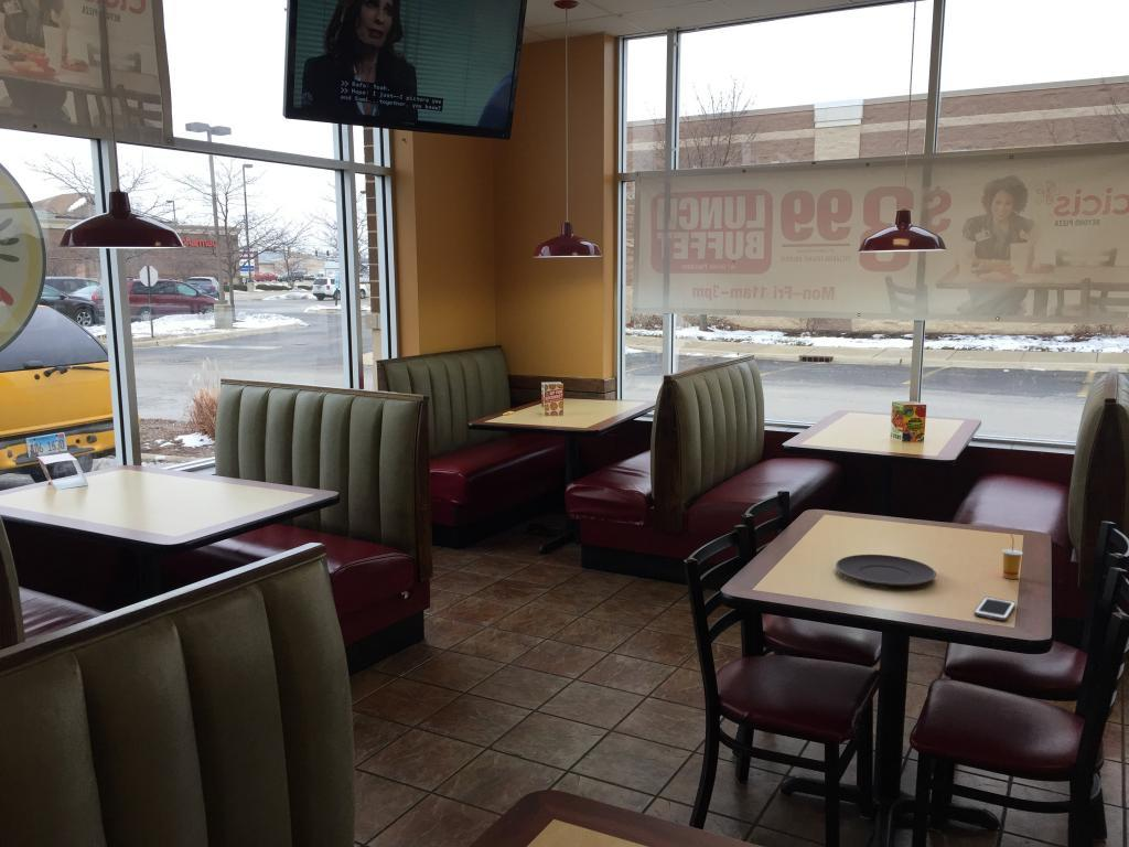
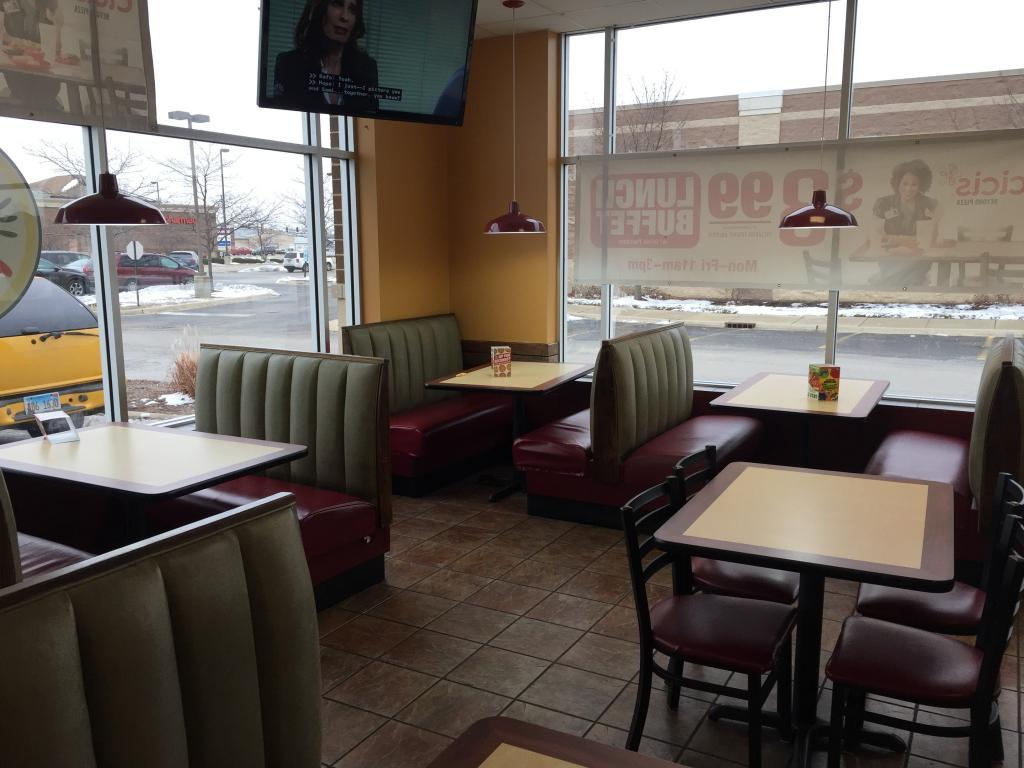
- plate [835,554,937,588]
- drinking cup [1001,533,1024,580]
- cell phone [974,596,1017,622]
